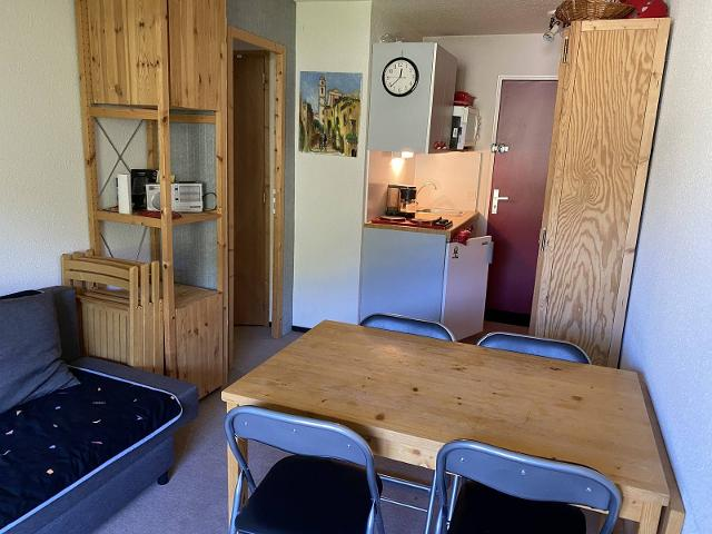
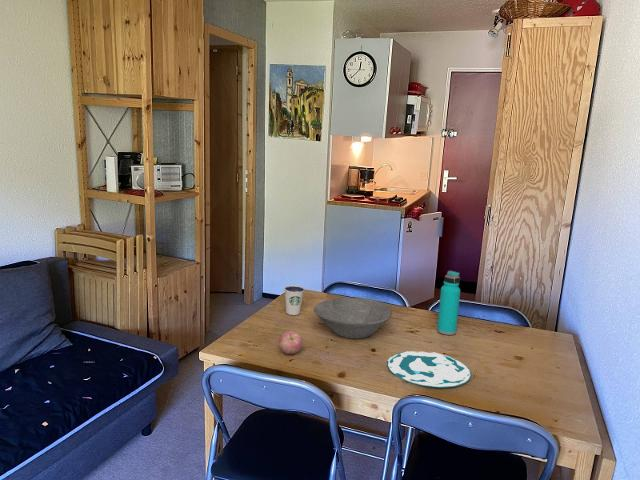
+ apple [278,330,303,355]
+ plate [386,350,472,388]
+ water bottle [436,270,461,336]
+ bowl [313,297,393,340]
+ dixie cup [283,284,306,316]
